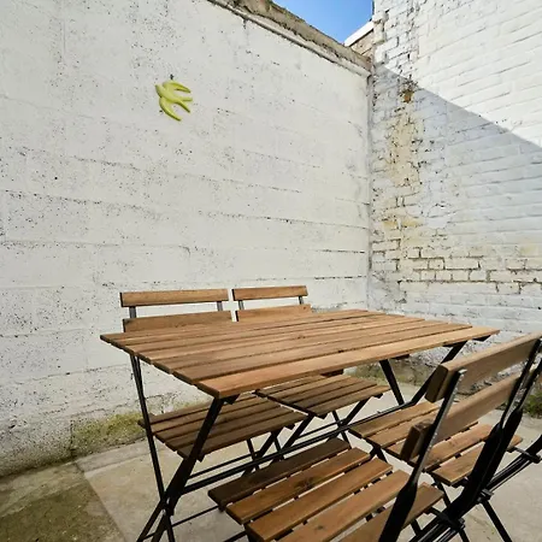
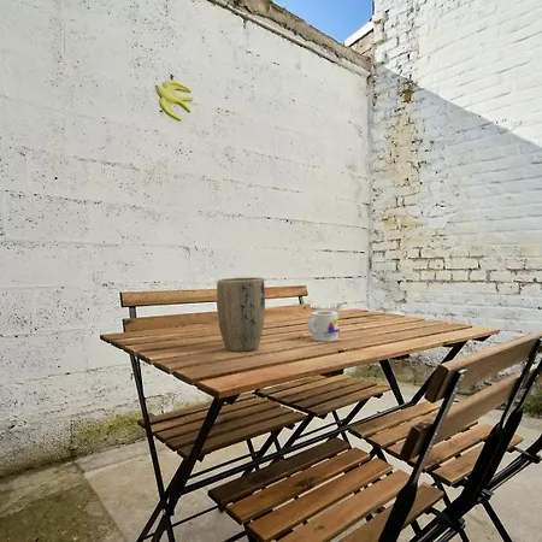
+ mug [306,310,341,342]
+ plant pot [216,276,266,353]
